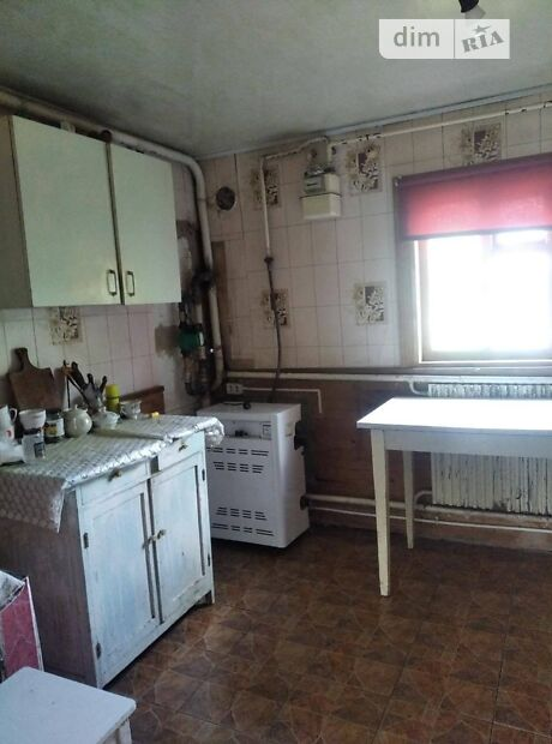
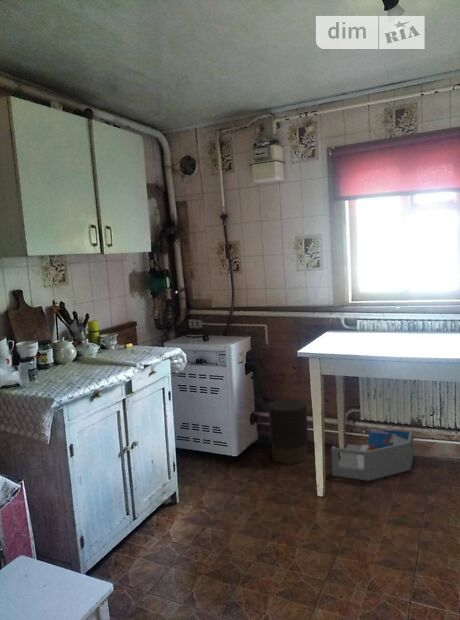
+ storage bin [330,428,415,482]
+ trash can [262,398,309,465]
